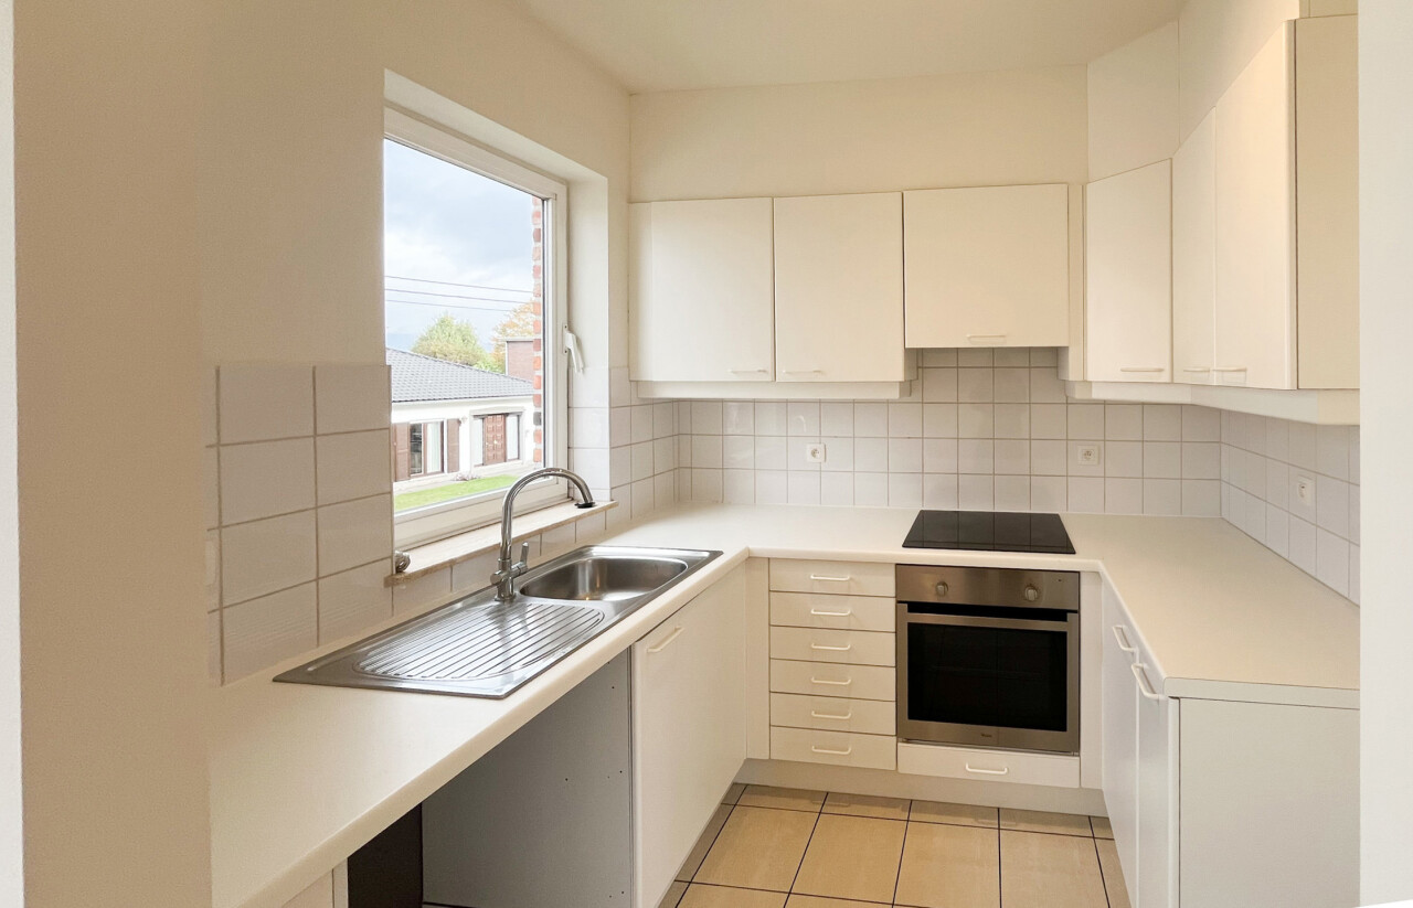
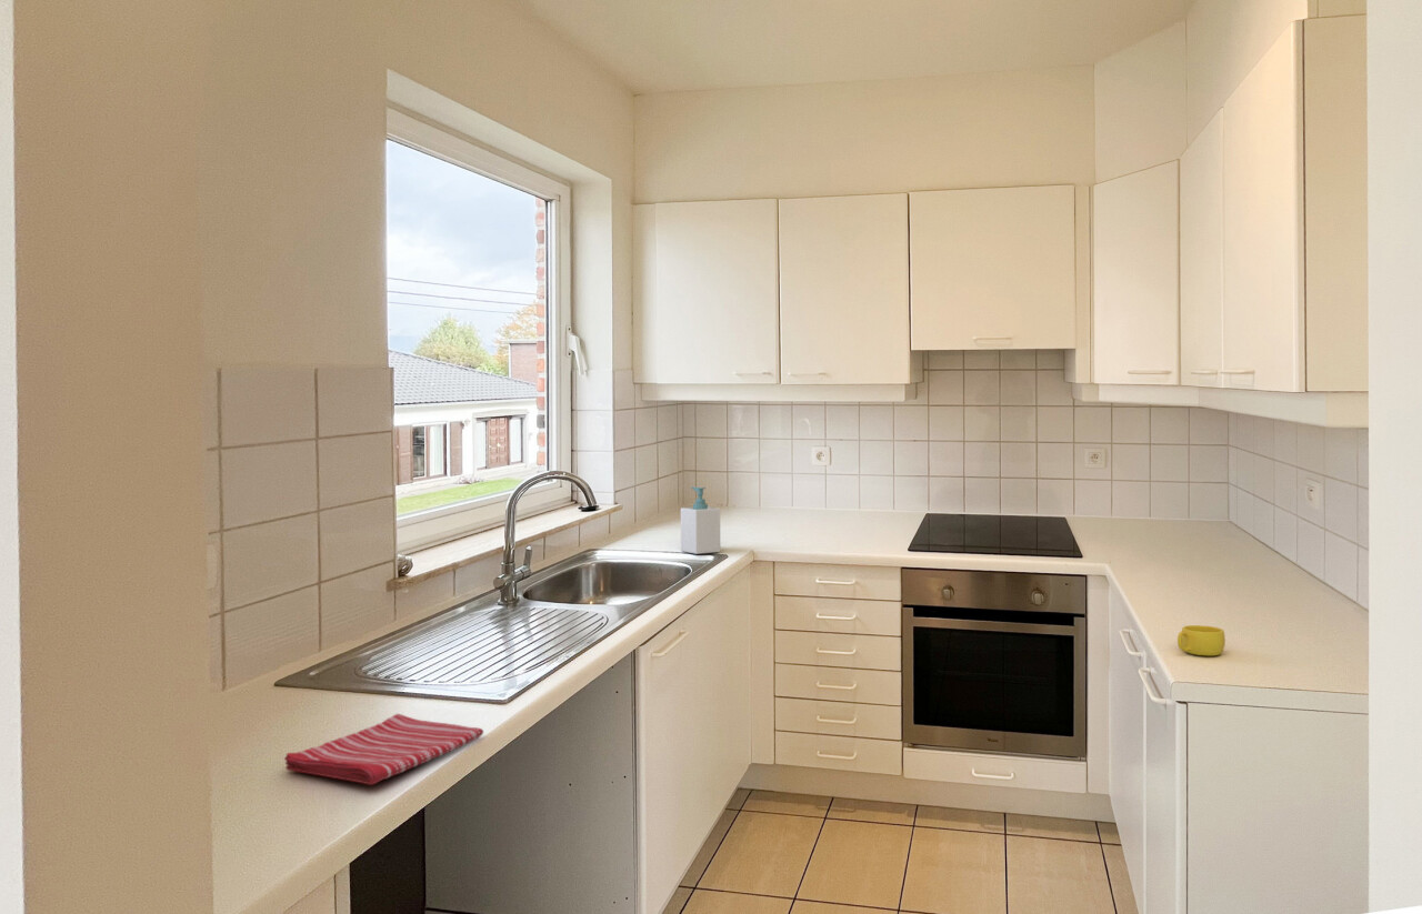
+ soap bottle [680,486,721,555]
+ cup [1176,624,1226,656]
+ dish towel [283,713,484,786]
